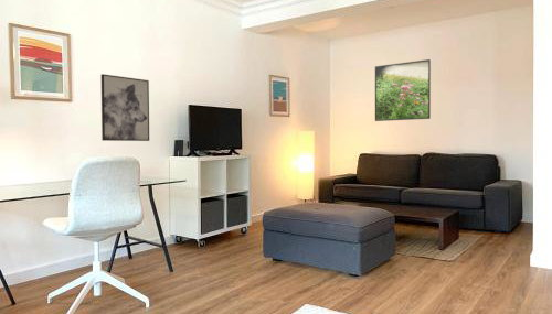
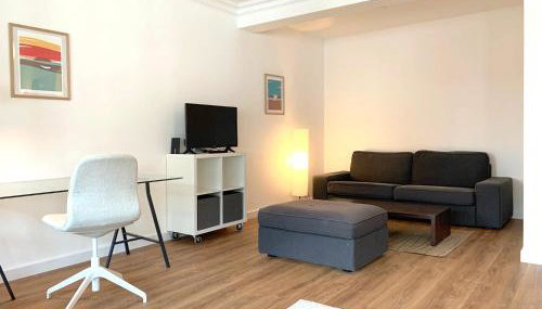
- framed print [374,58,432,122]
- wall art [100,73,150,142]
